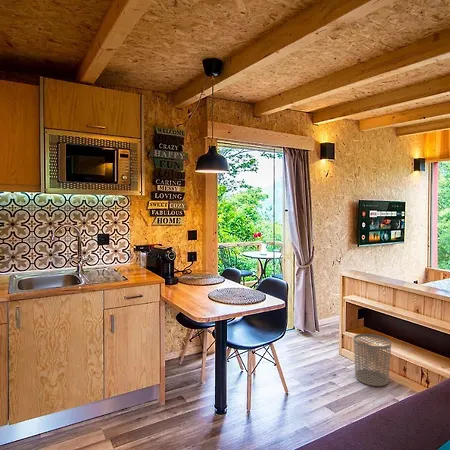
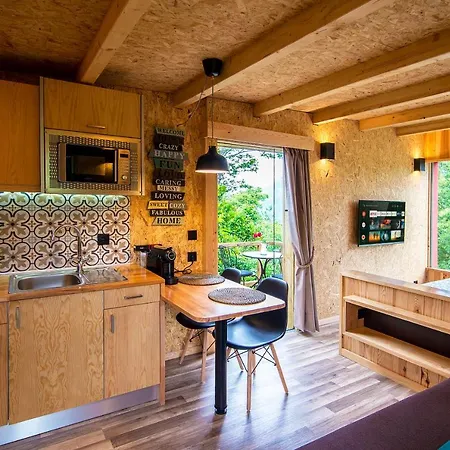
- waste bin [353,333,392,387]
